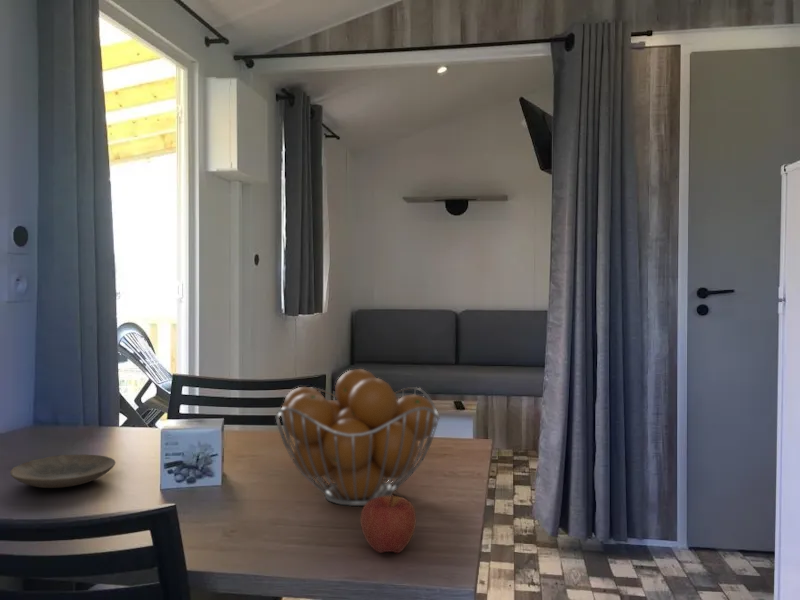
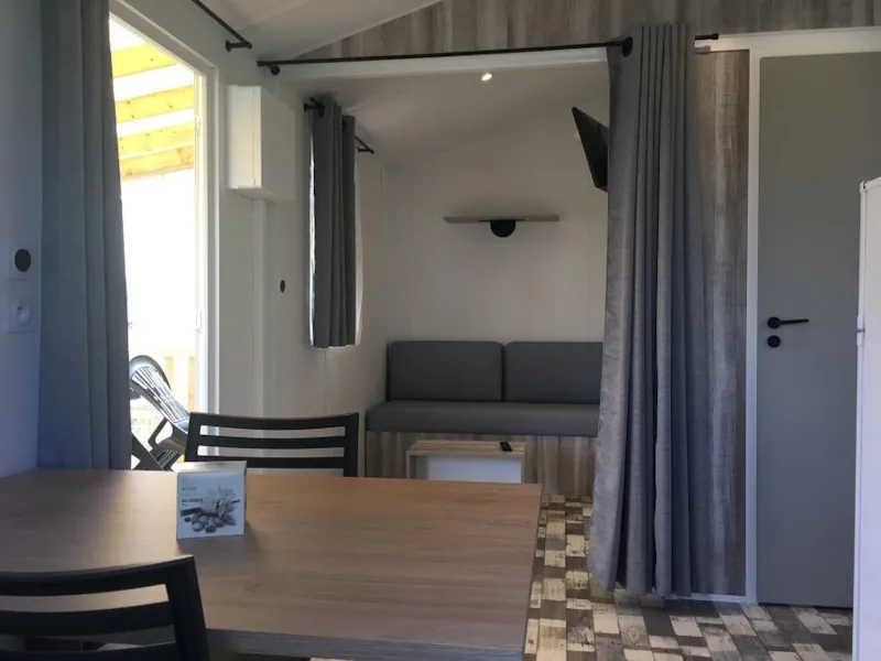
- plate [9,453,116,489]
- fruit basket [275,368,441,507]
- apple [360,493,417,554]
